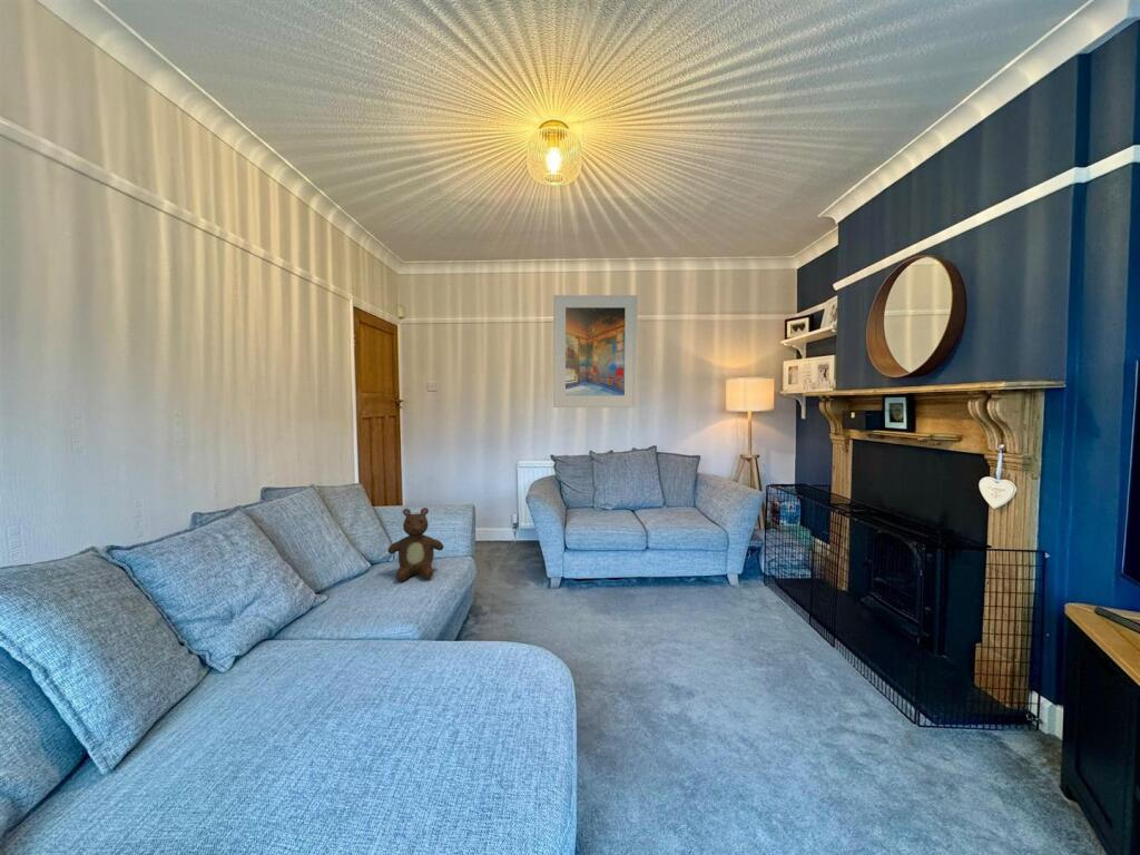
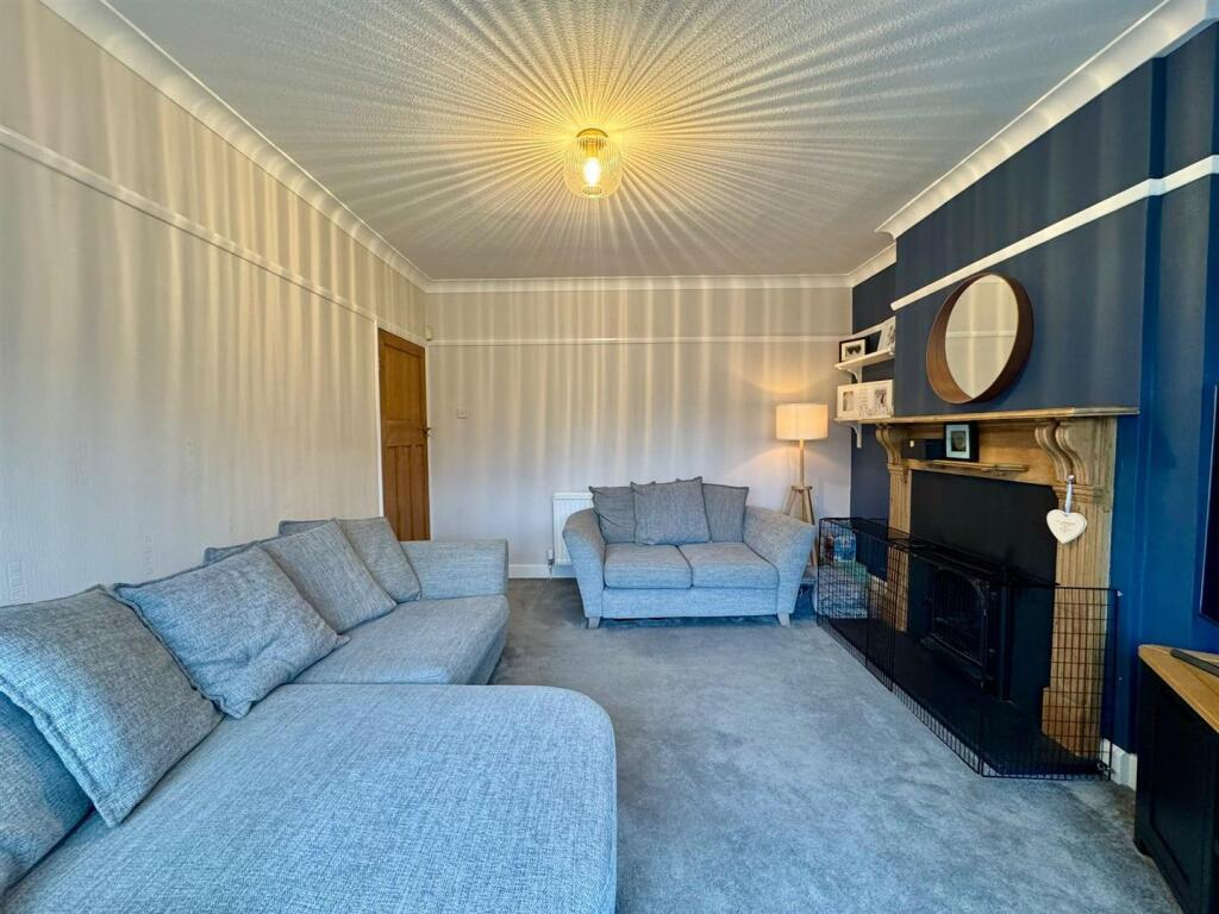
- teddy bear [387,507,444,582]
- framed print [552,294,639,409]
